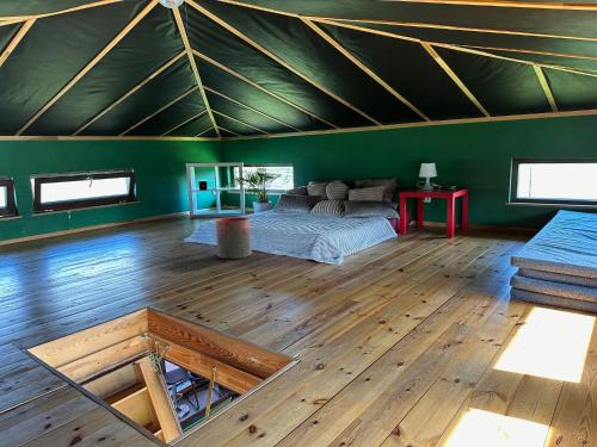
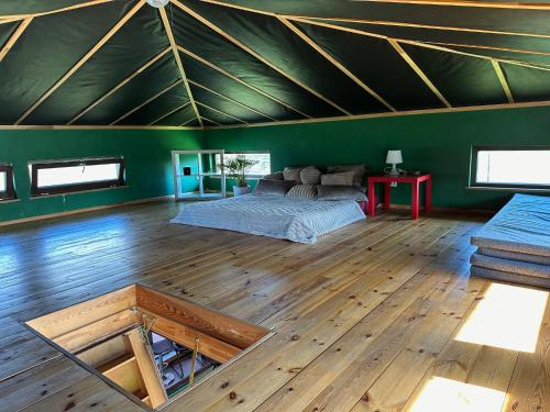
- trash can [215,216,253,260]
